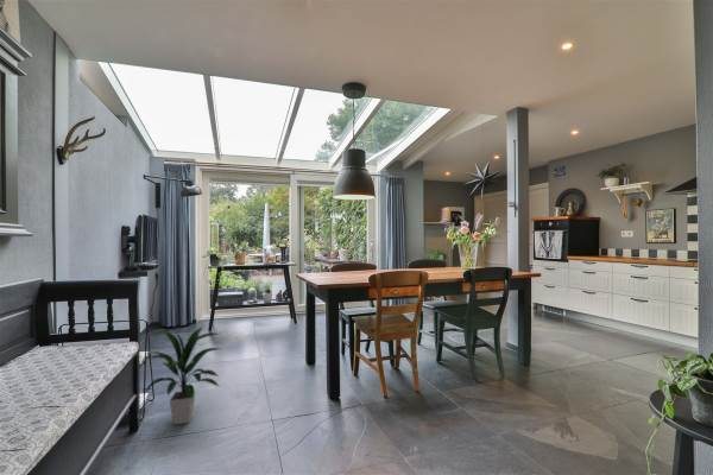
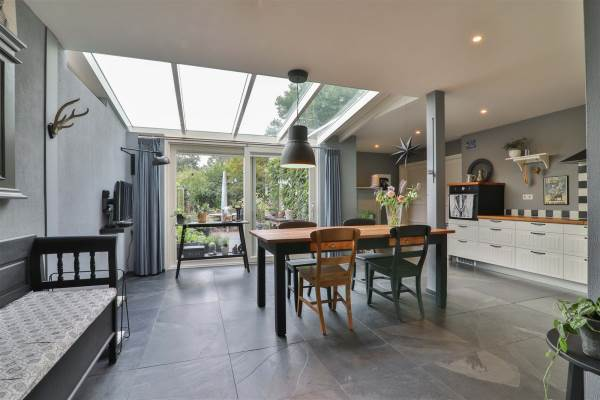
- indoor plant [141,327,223,426]
